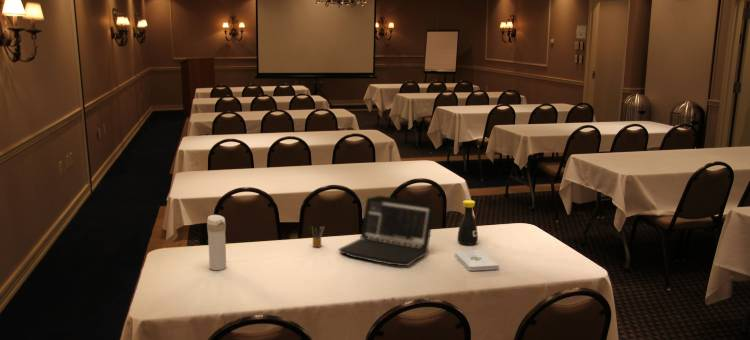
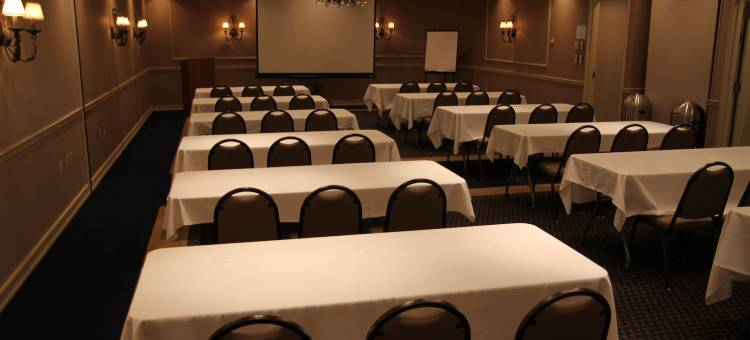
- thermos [206,214,227,271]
- pencil box [307,225,326,248]
- laptop [338,195,435,267]
- notepad [454,249,500,272]
- bottle [457,199,479,246]
